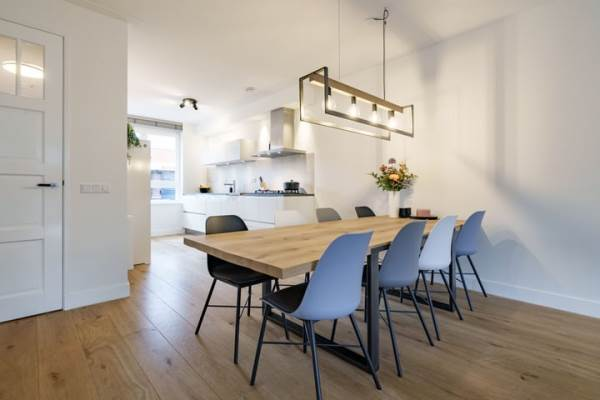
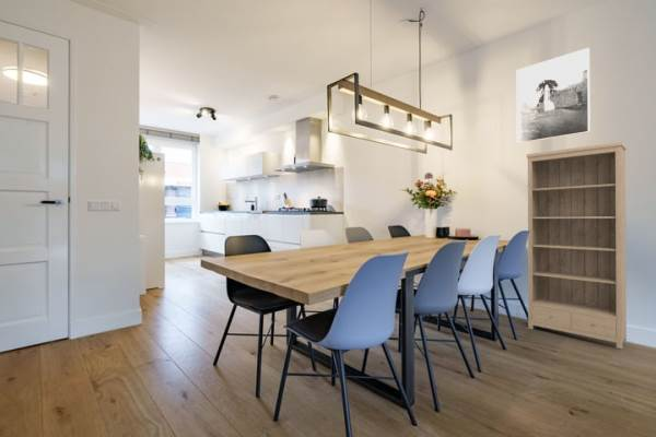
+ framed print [516,47,591,144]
+ bookshelf [526,141,628,350]
